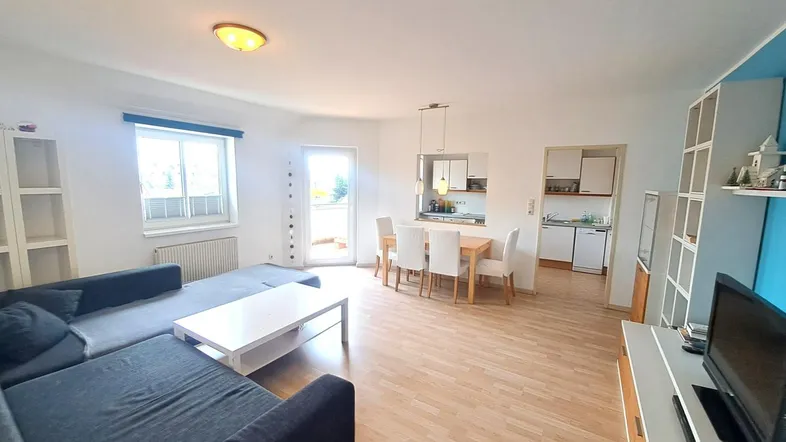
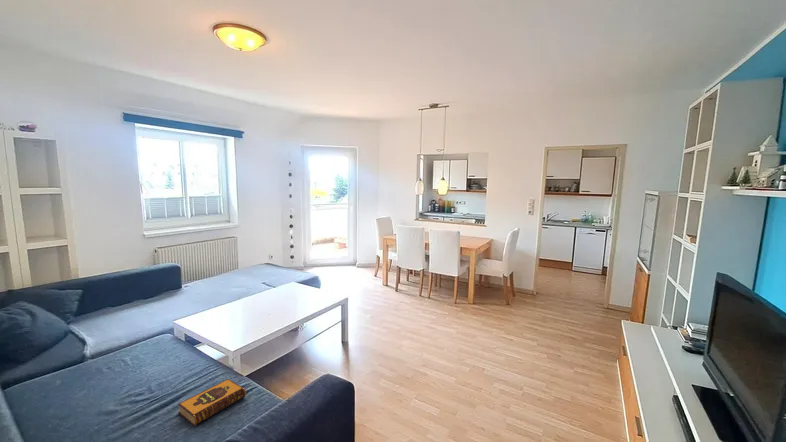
+ hardback book [177,378,247,427]
